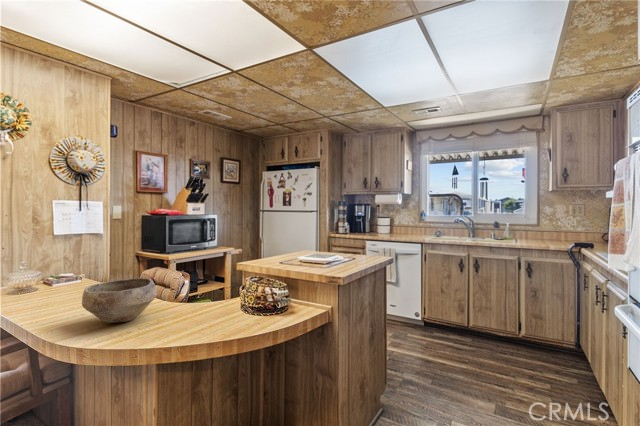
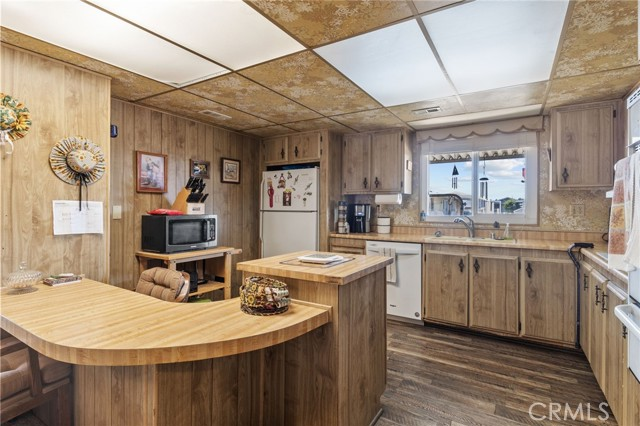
- bowl [81,277,158,324]
